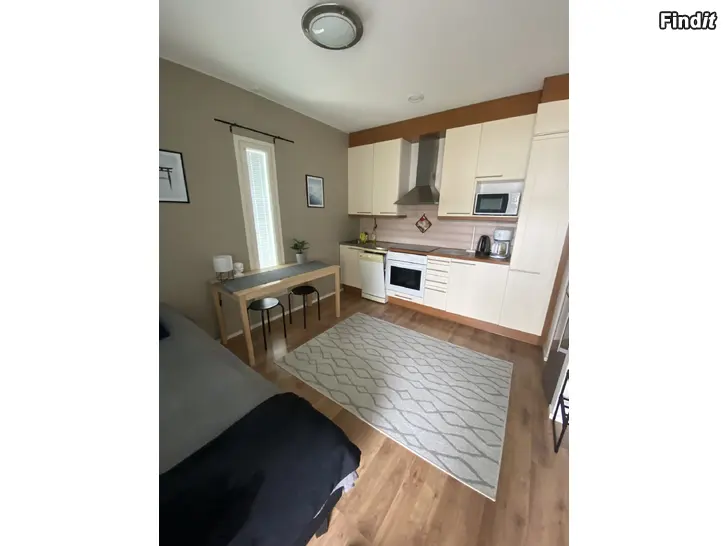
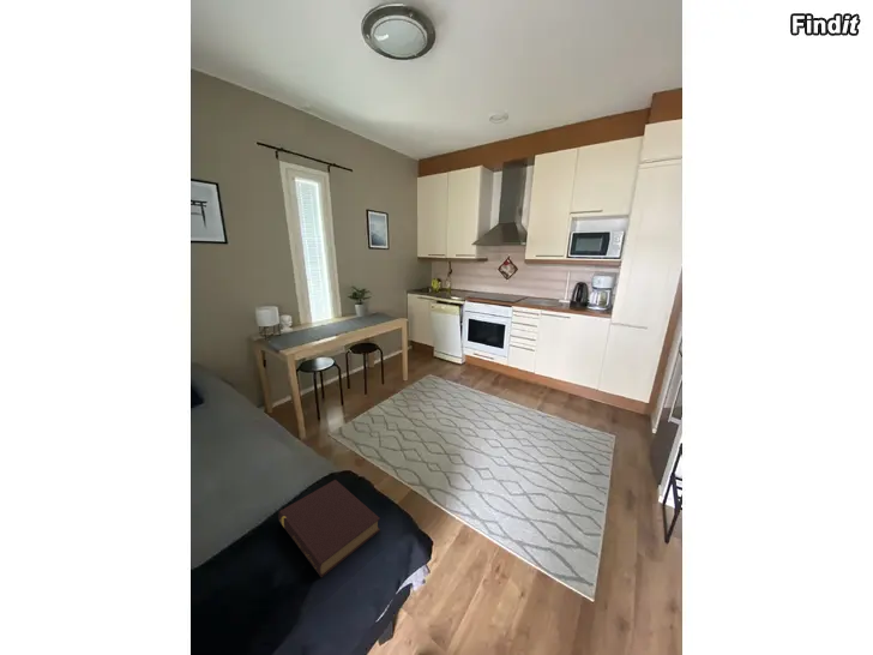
+ book [277,479,381,578]
